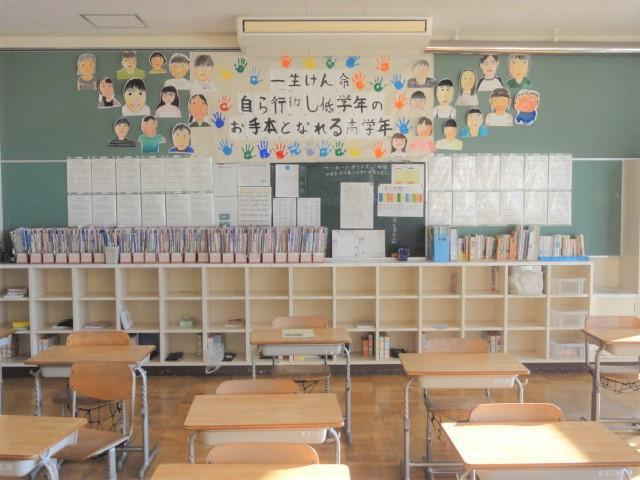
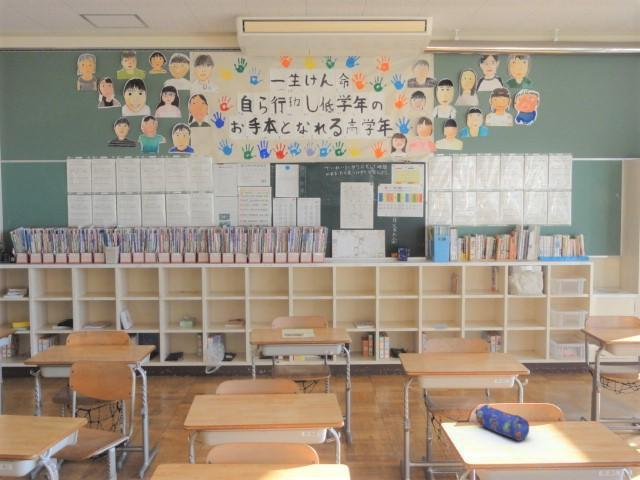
+ pencil case [474,403,530,442]
